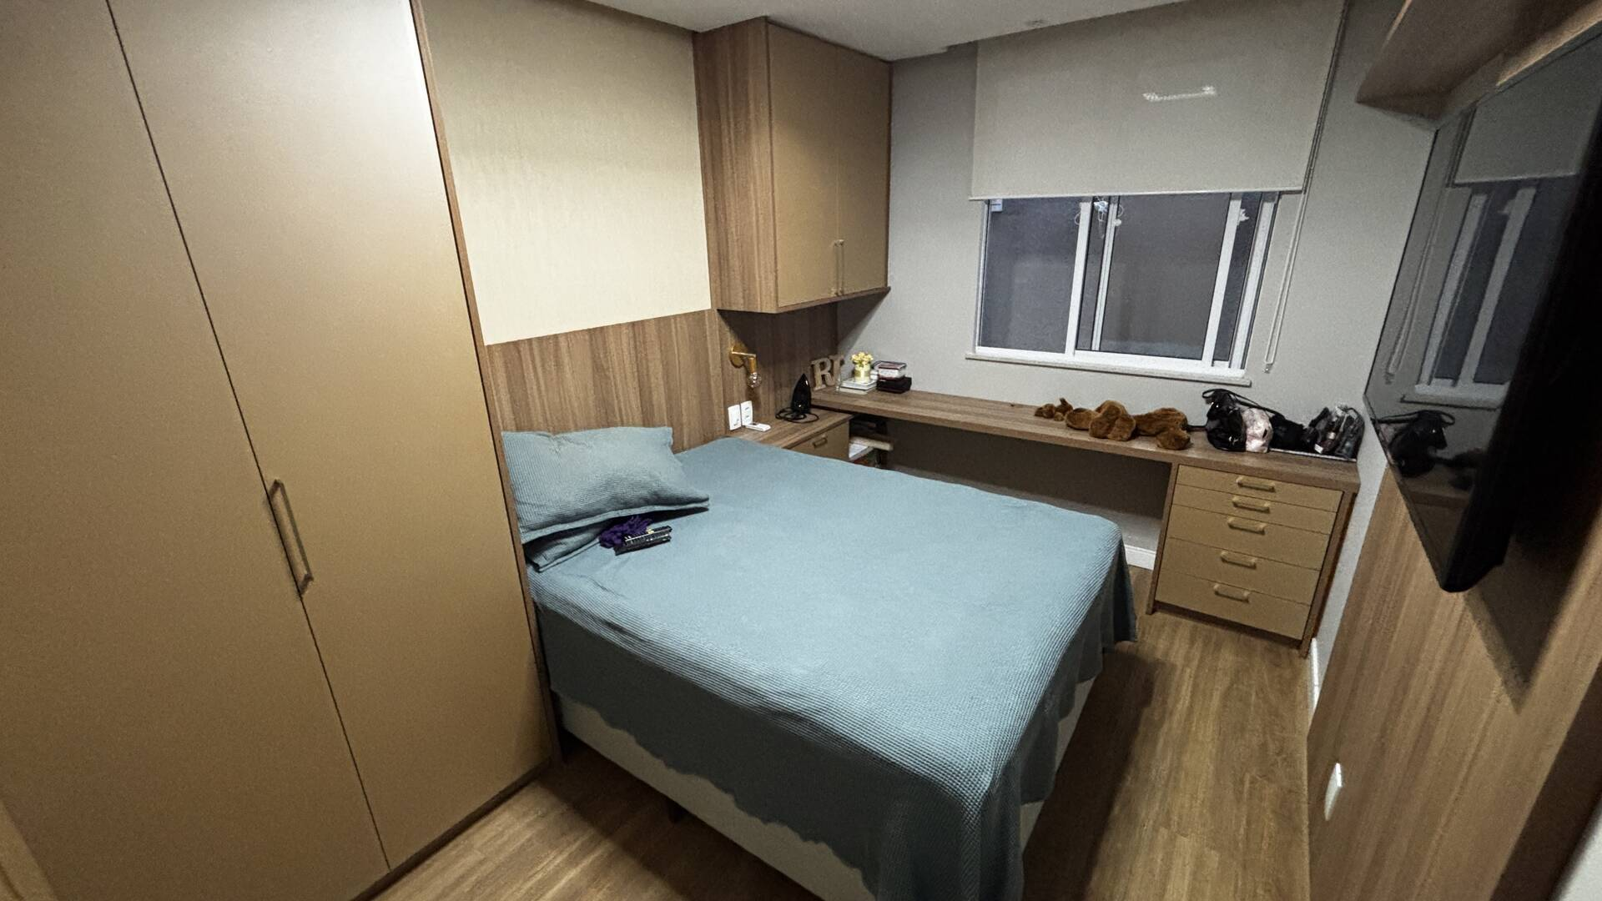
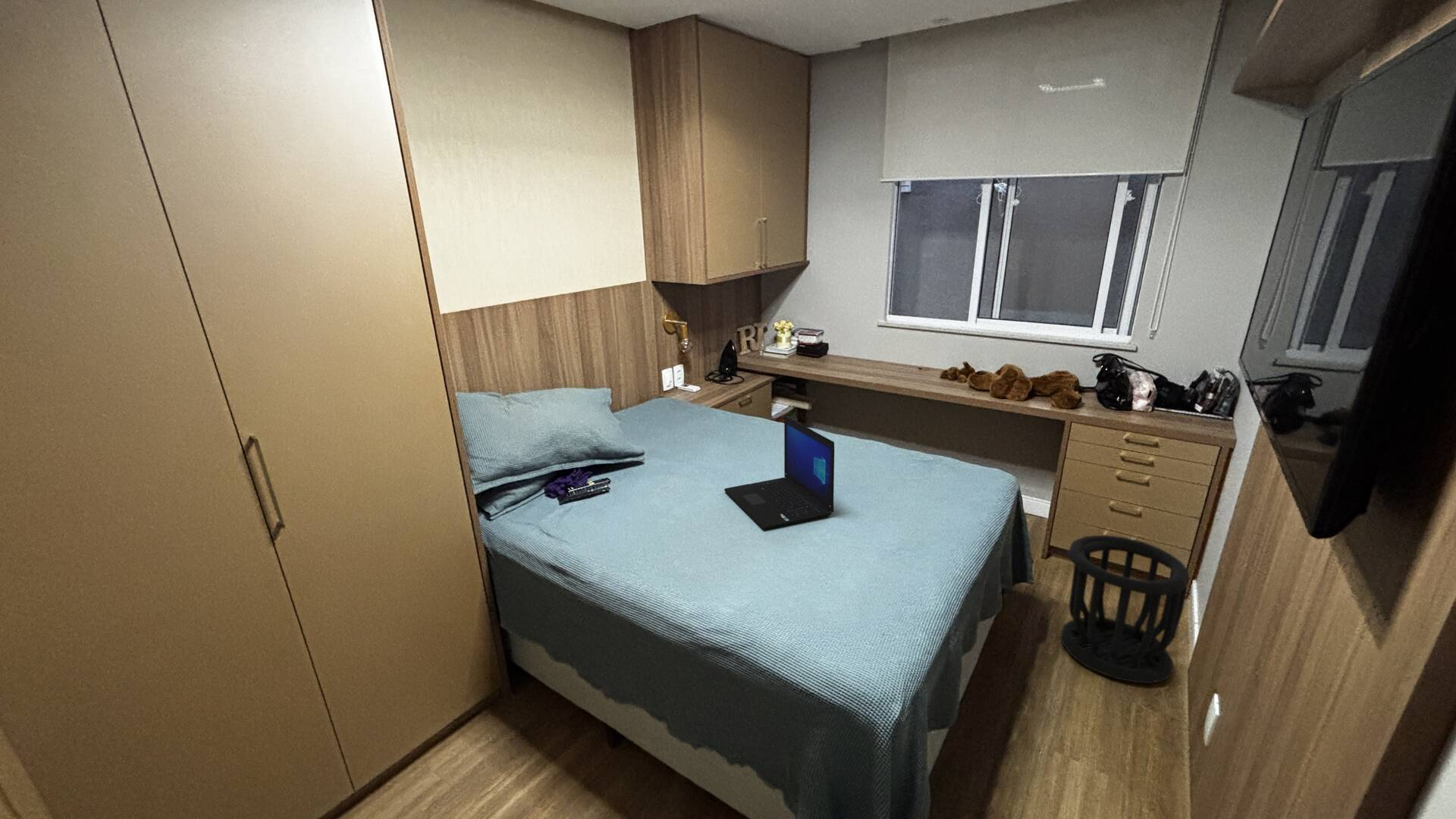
+ wastebasket [1059,535,1190,684]
+ laptop [723,415,835,529]
